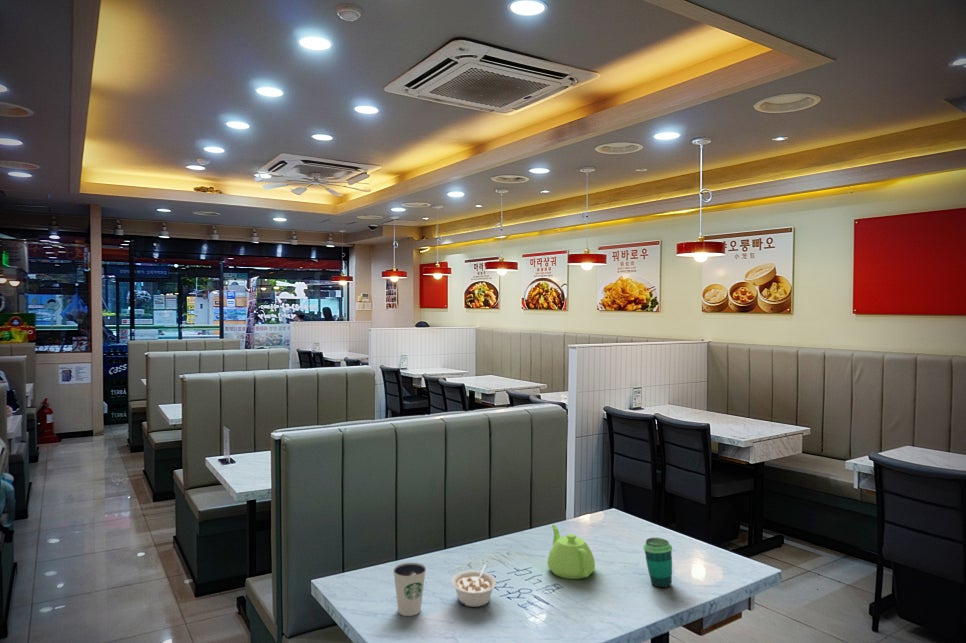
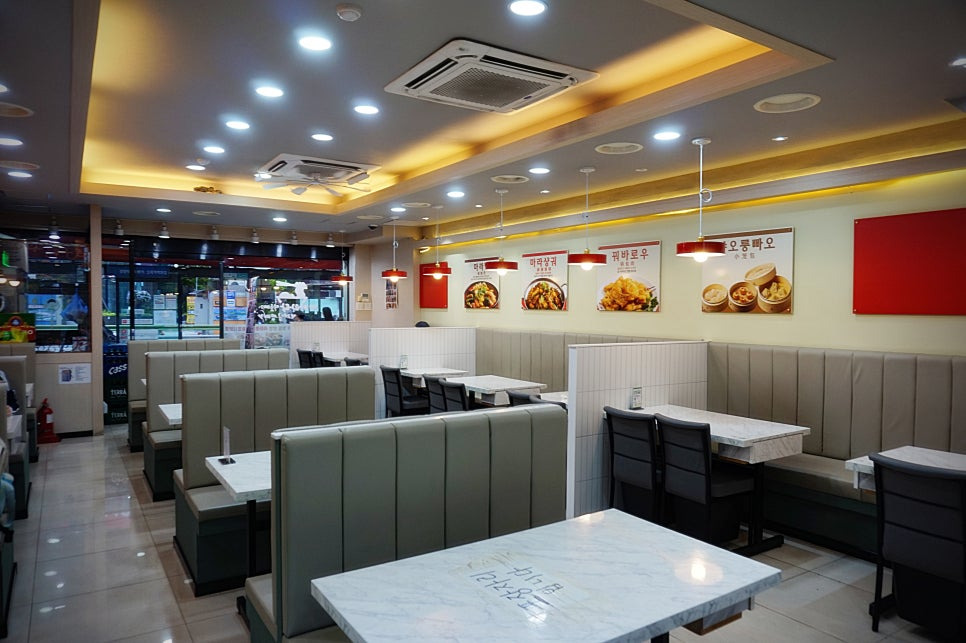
- cup [643,537,673,589]
- legume [450,563,498,608]
- teapot [547,524,596,580]
- dixie cup [392,562,427,617]
